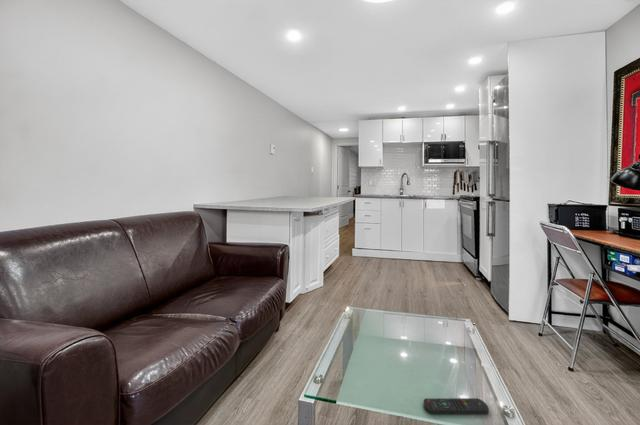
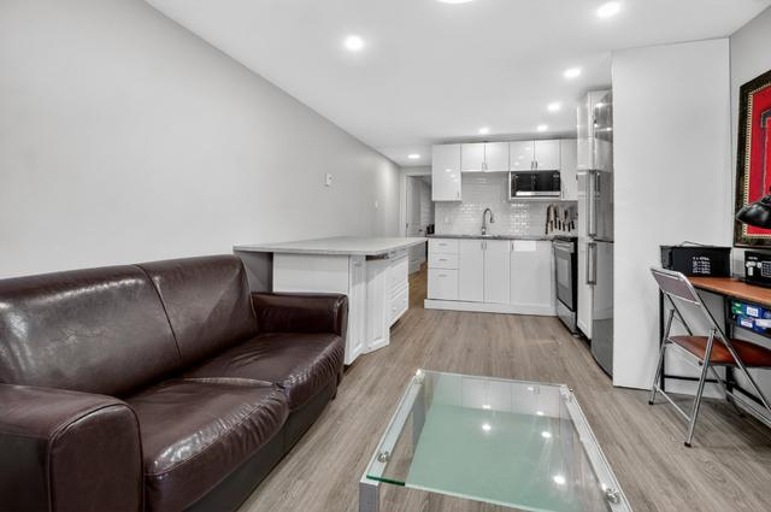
- remote control [423,397,490,416]
